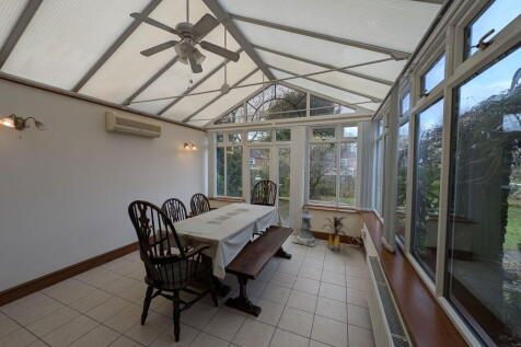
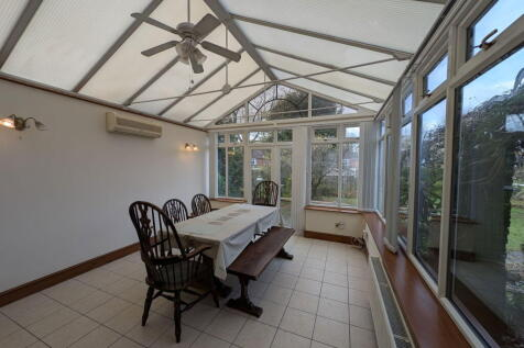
- house plant [322,216,351,252]
- stone pagoda [290,206,320,248]
